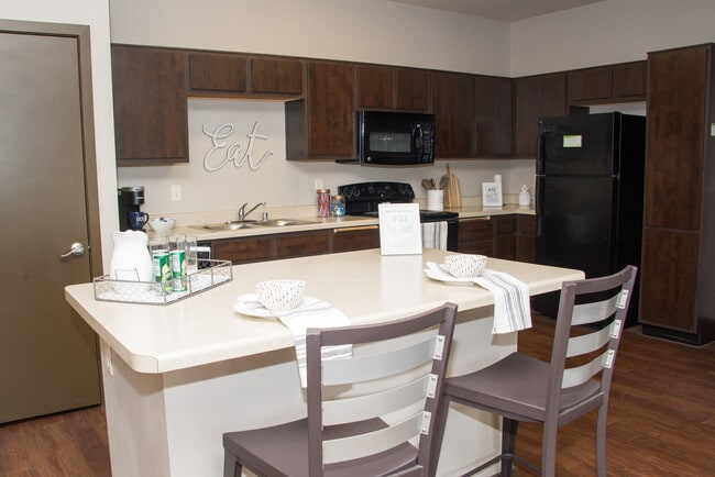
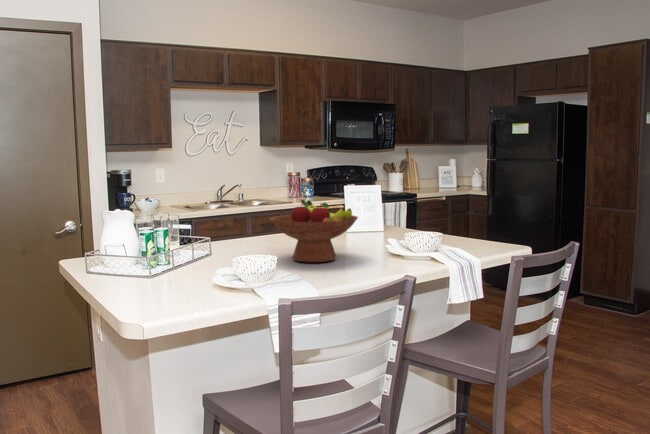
+ fruit bowl [269,198,359,263]
